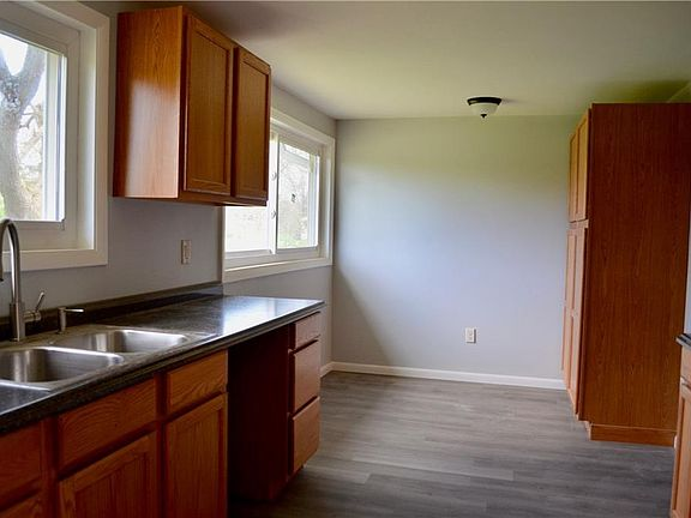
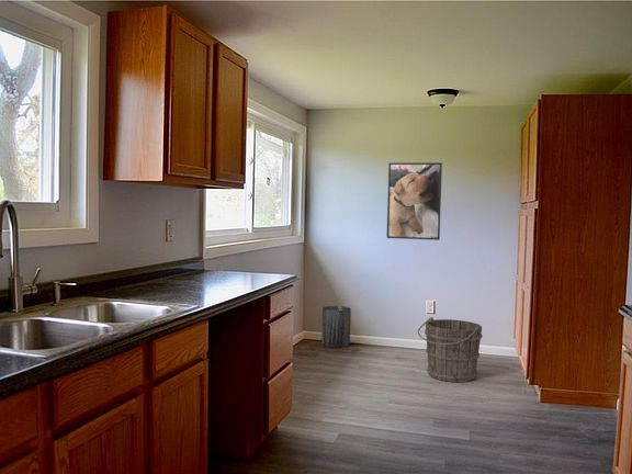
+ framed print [385,161,443,241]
+ bucket [417,316,484,383]
+ trash can [320,305,352,349]
